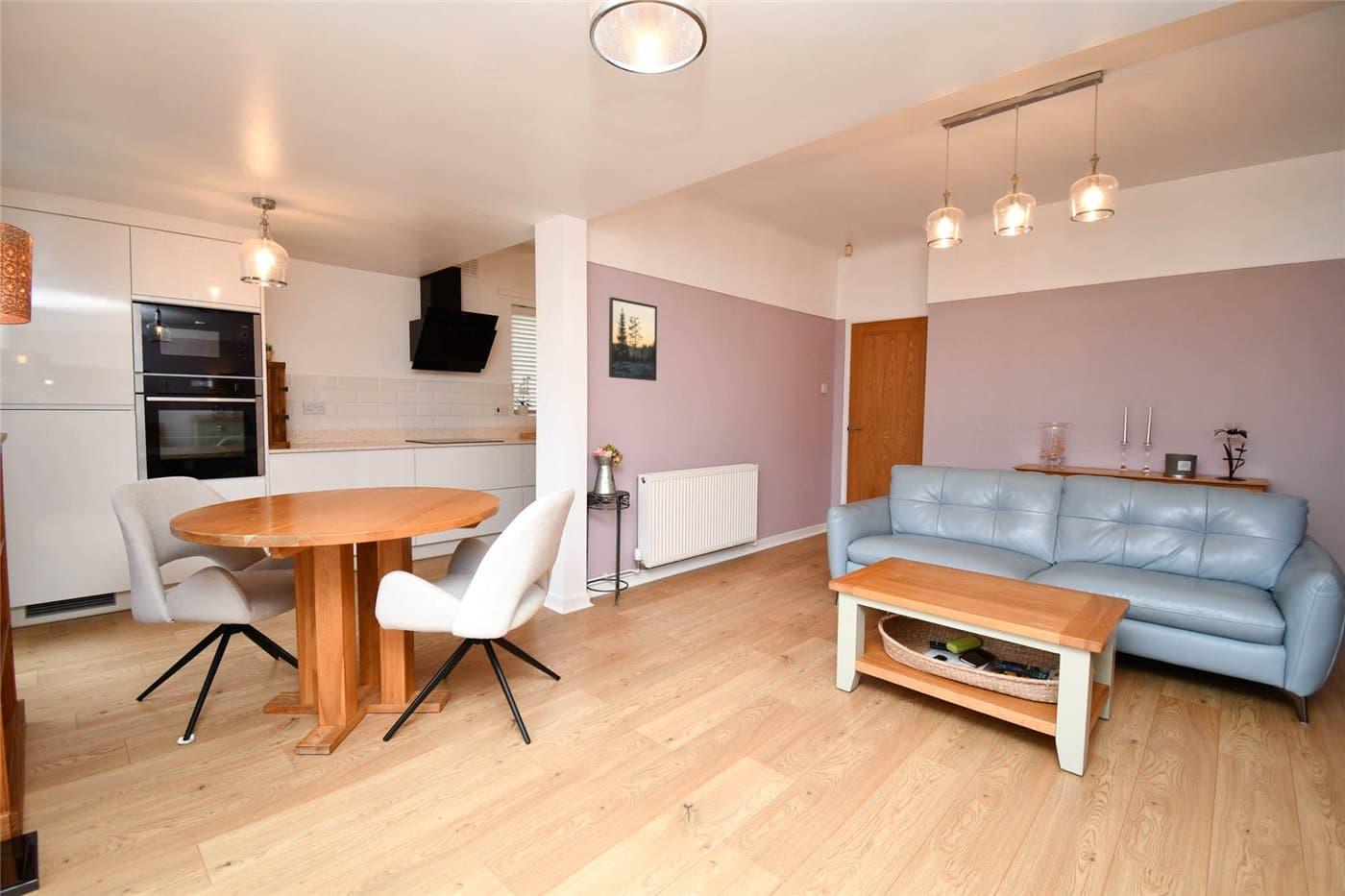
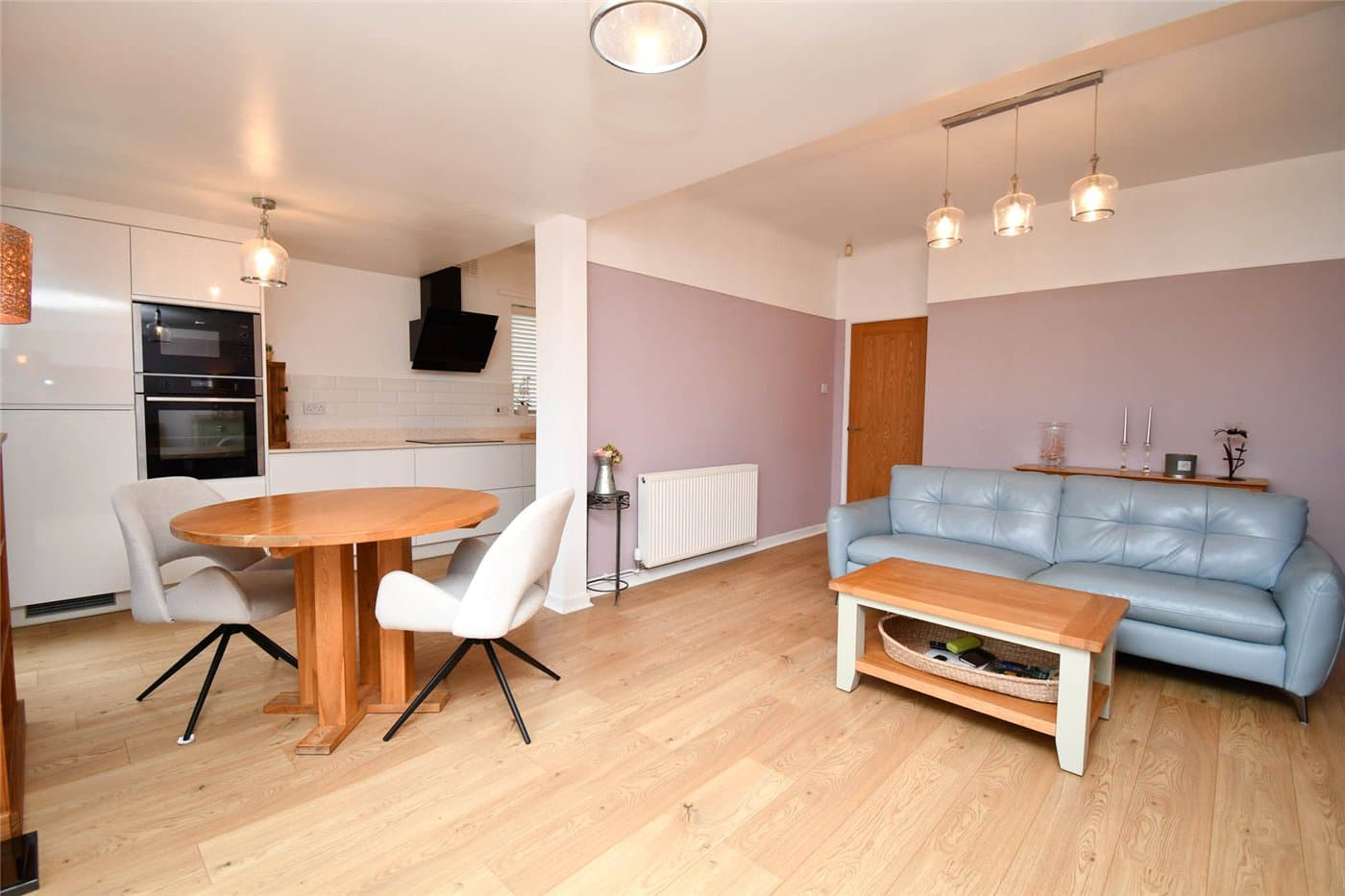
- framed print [608,296,658,382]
